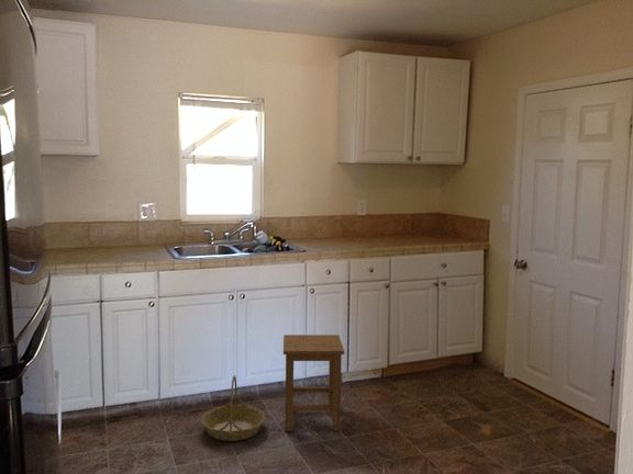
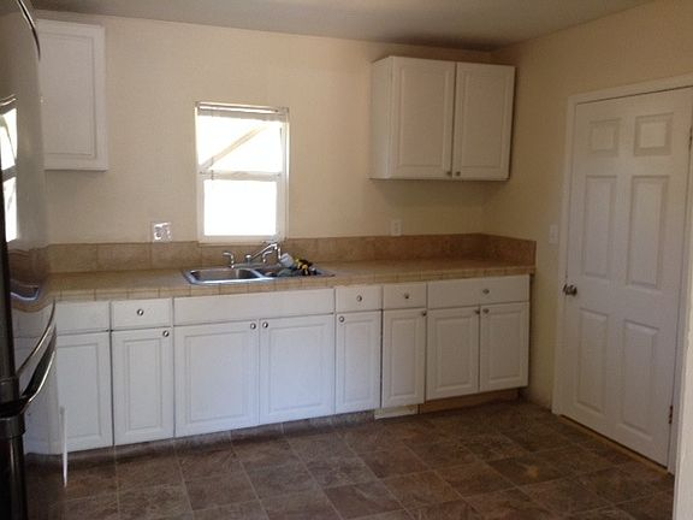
- stool [282,334,345,432]
- basket [200,375,266,442]
